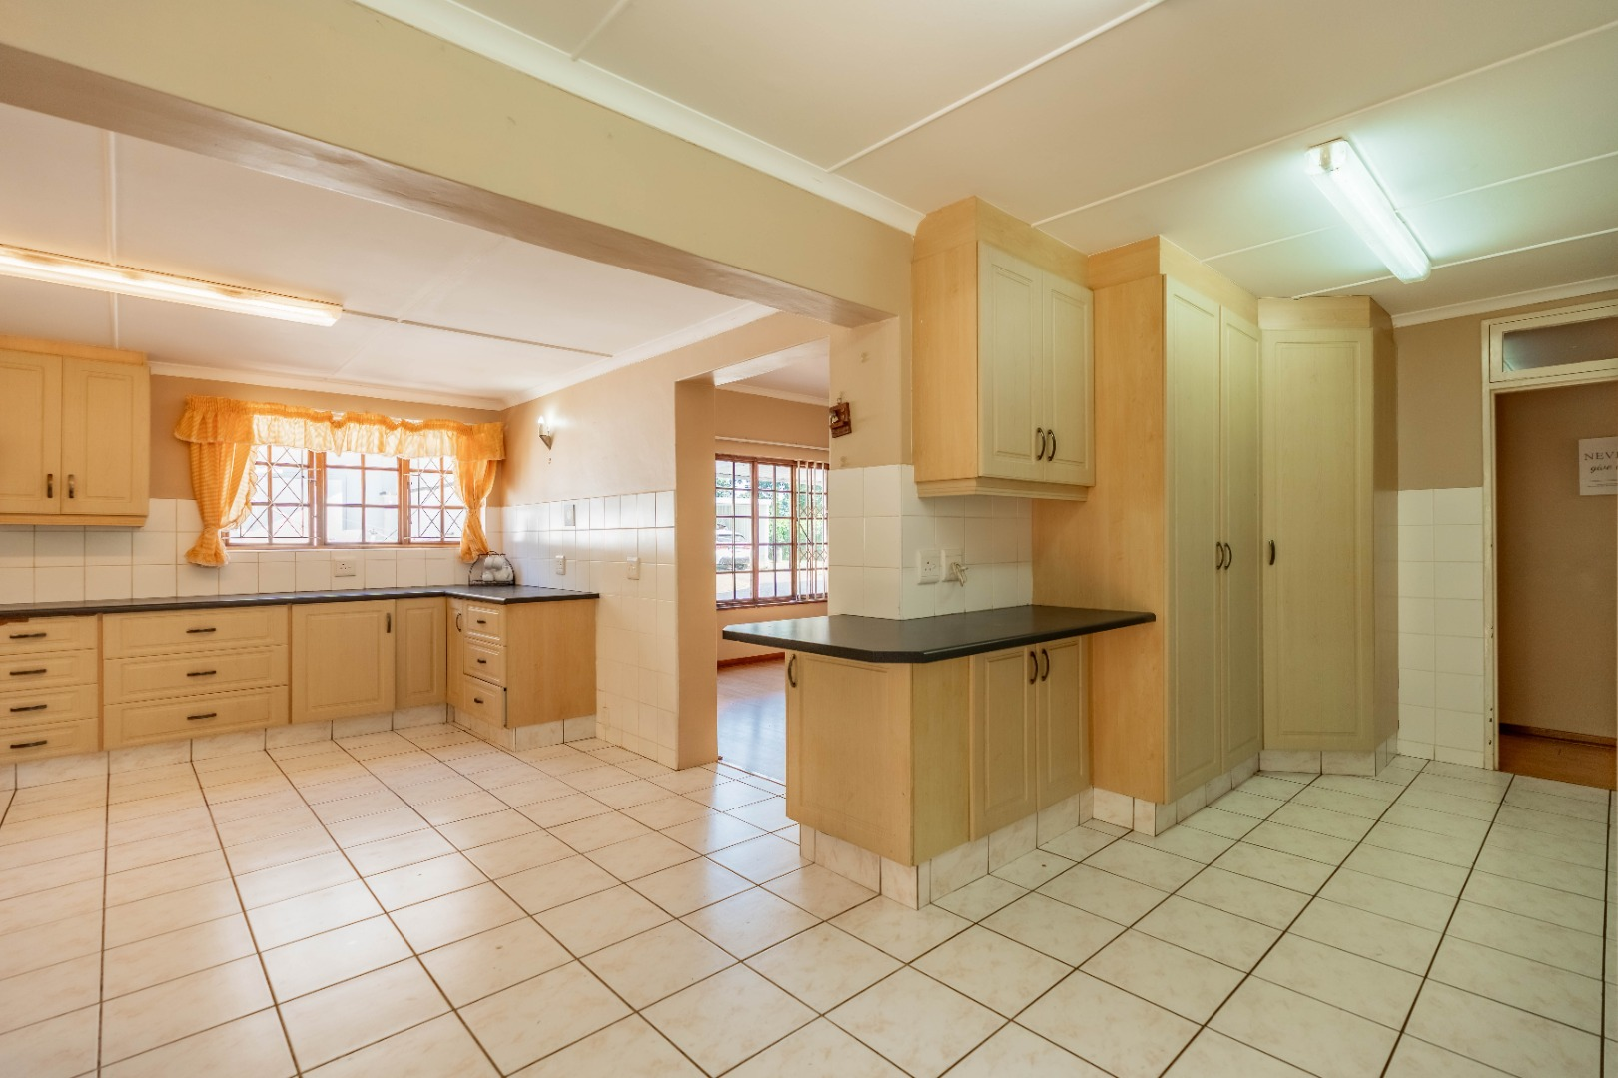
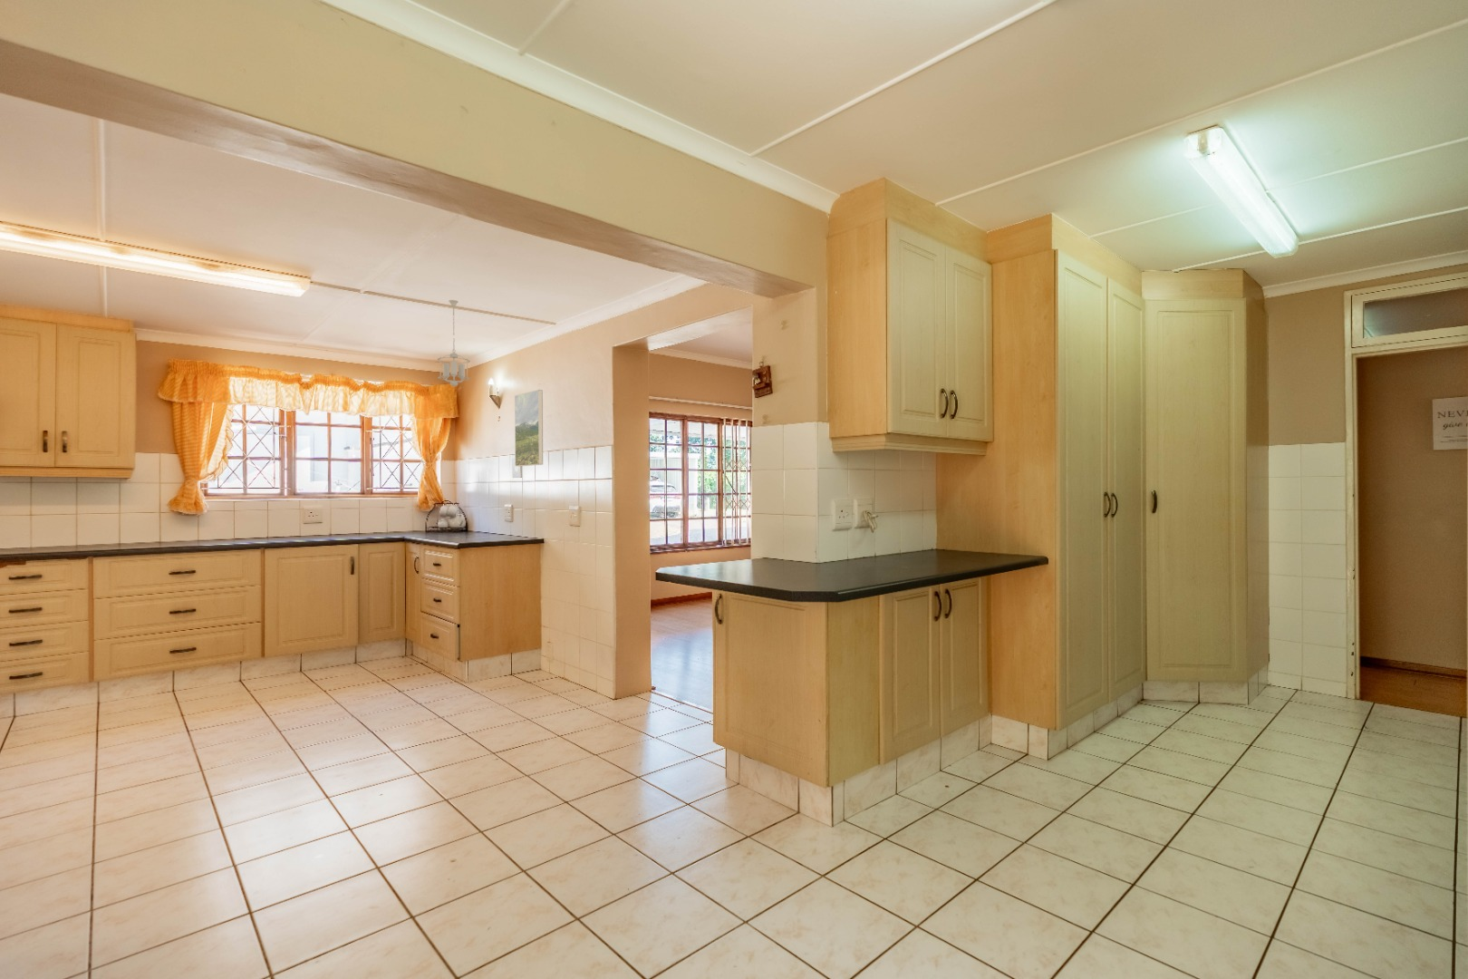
+ pendant light [437,299,471,388]
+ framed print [513,389,544,467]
